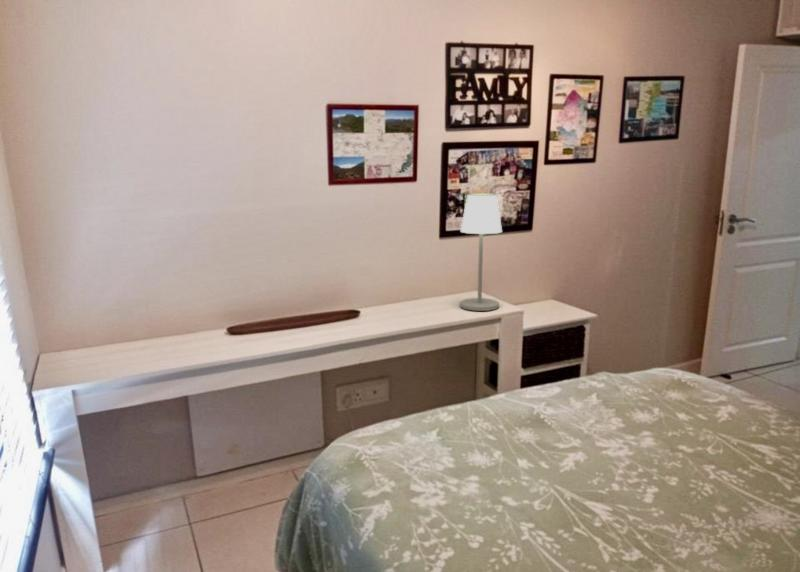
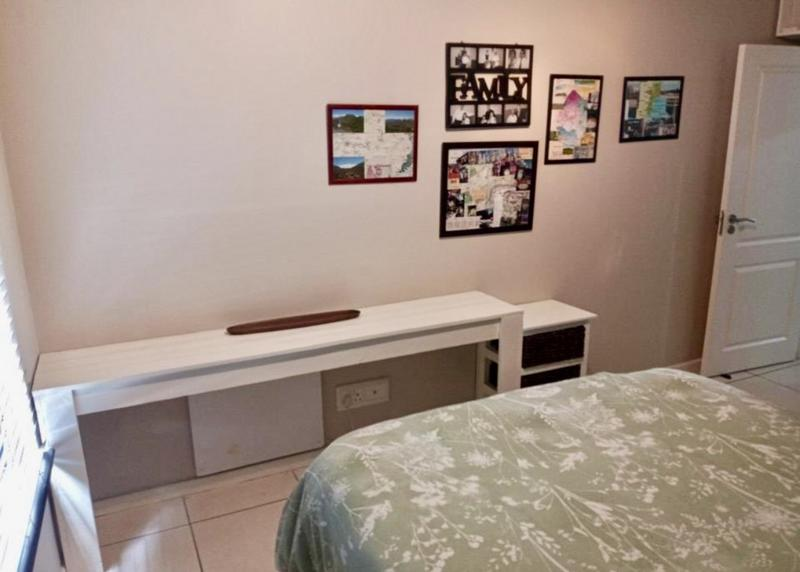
- table lamp [459,192,503,312]
